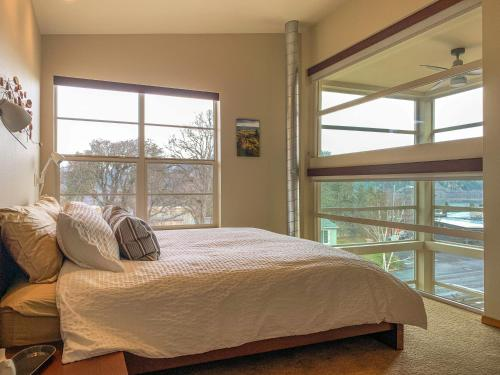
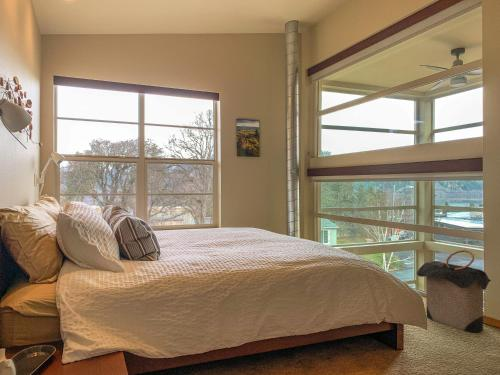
+ laundry hamper [416,249,493,334]
